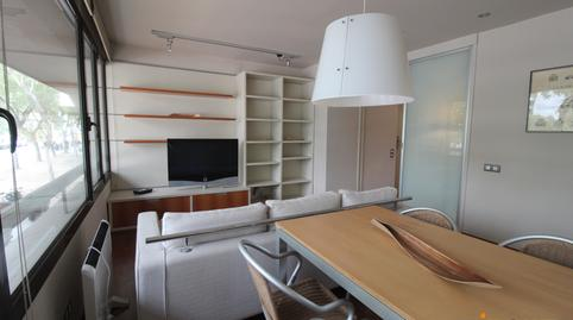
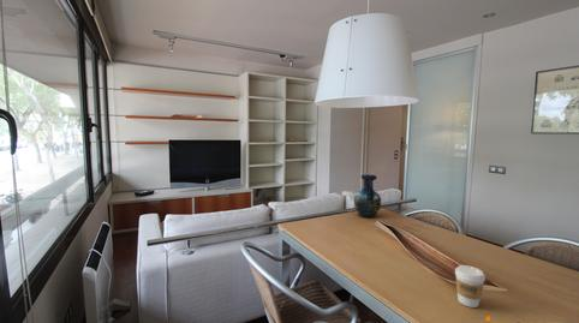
+ vase [353,173,382,219]
+ coffee cup [454,264,487,309]
